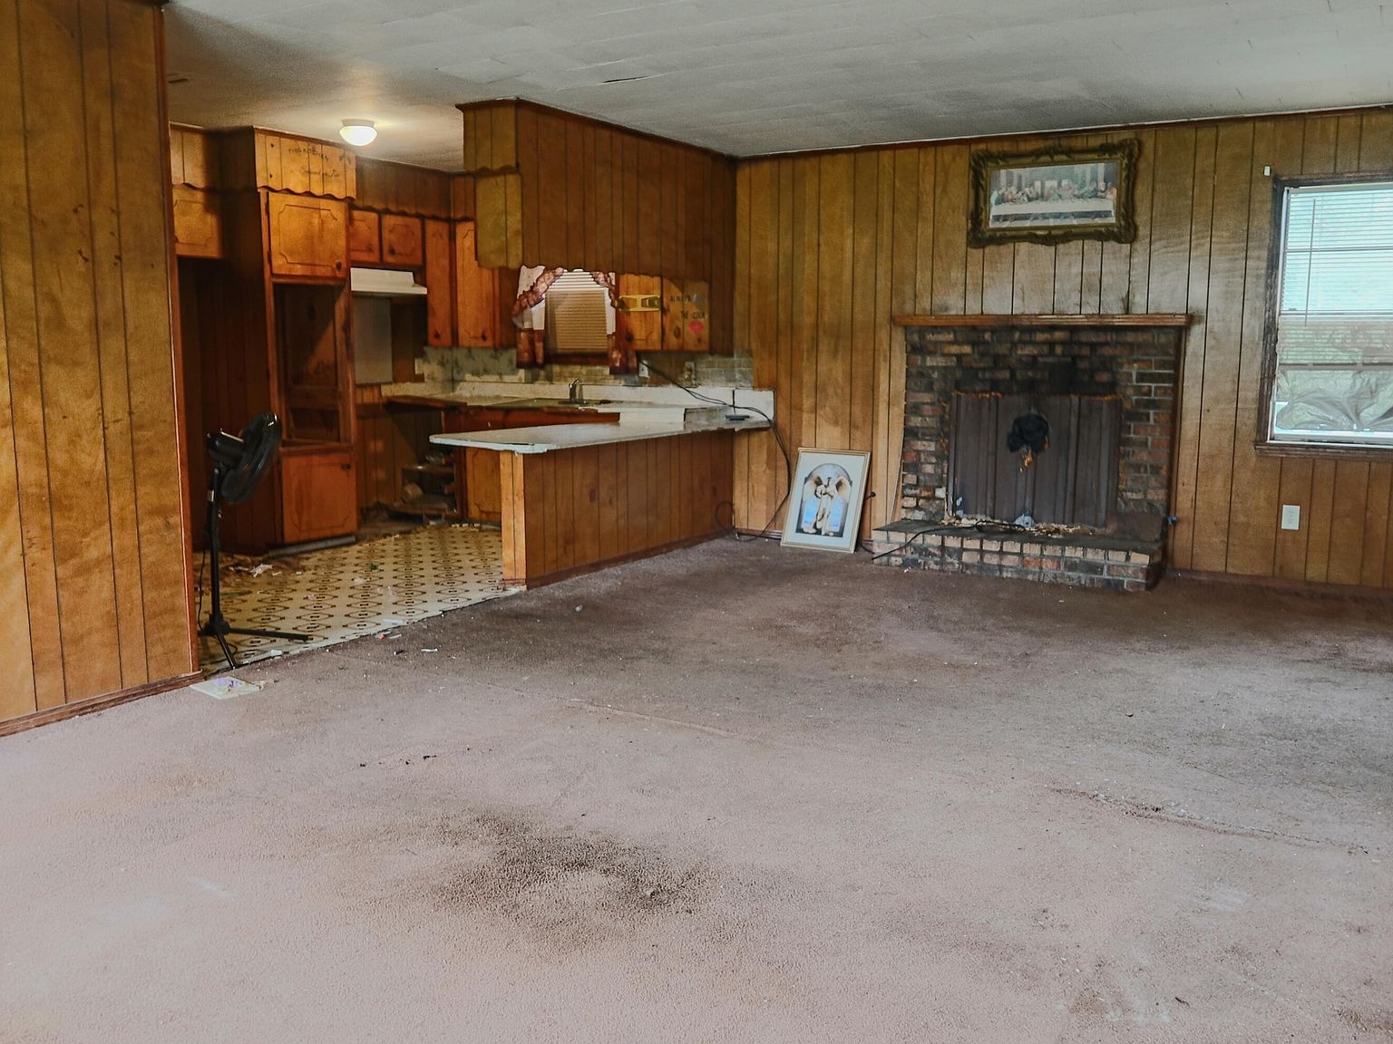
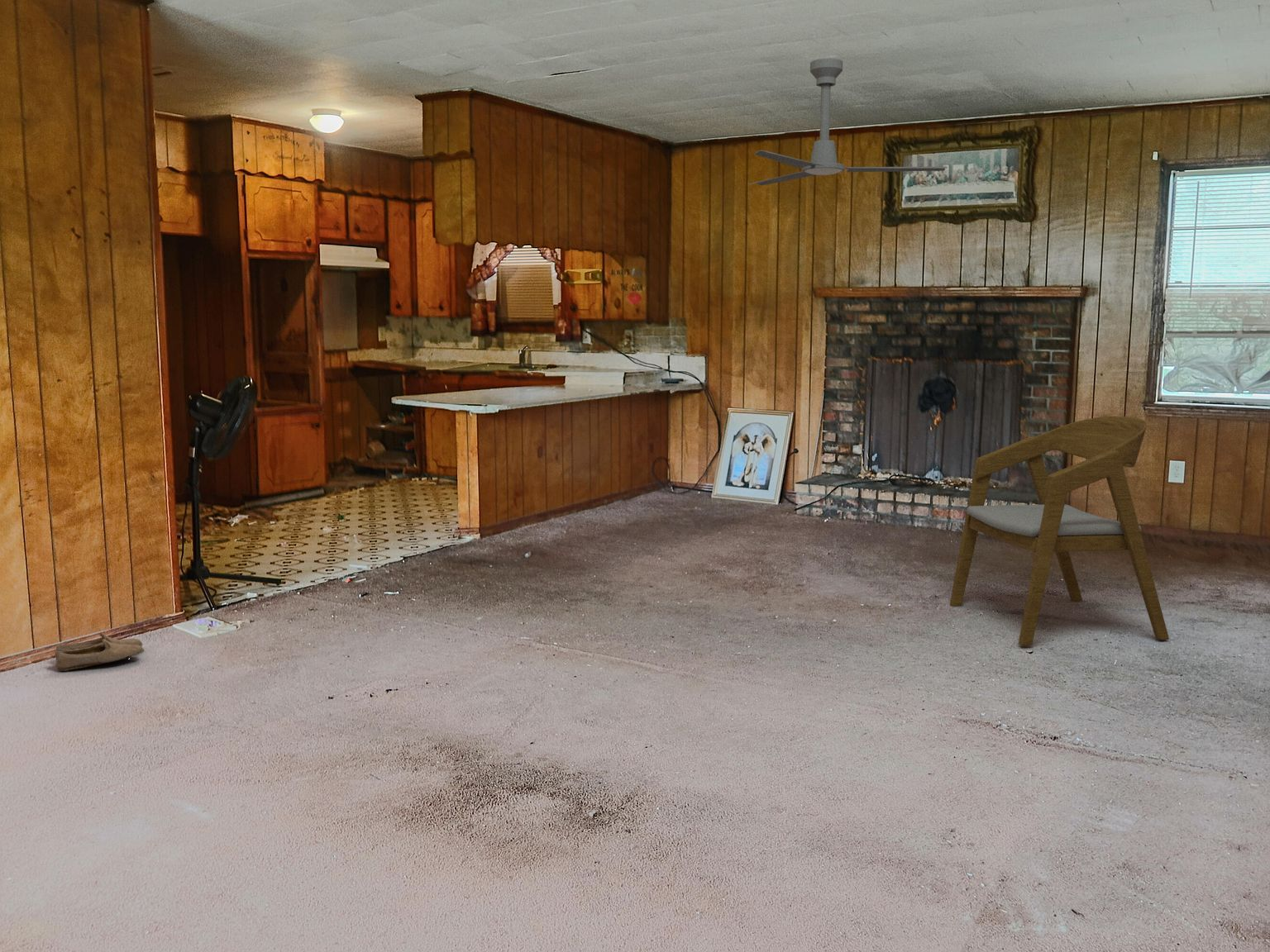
+ ceiling fan [750,58,948,186]
+ armchair [949,416,1170,646]
+ shoe [55,632,145,672]
